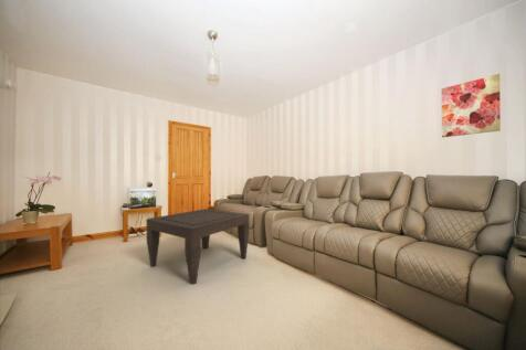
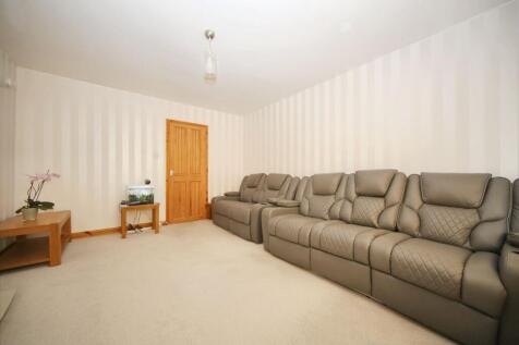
- wall art [441,73,502,138]
- coffee table [145,208,250,286]
